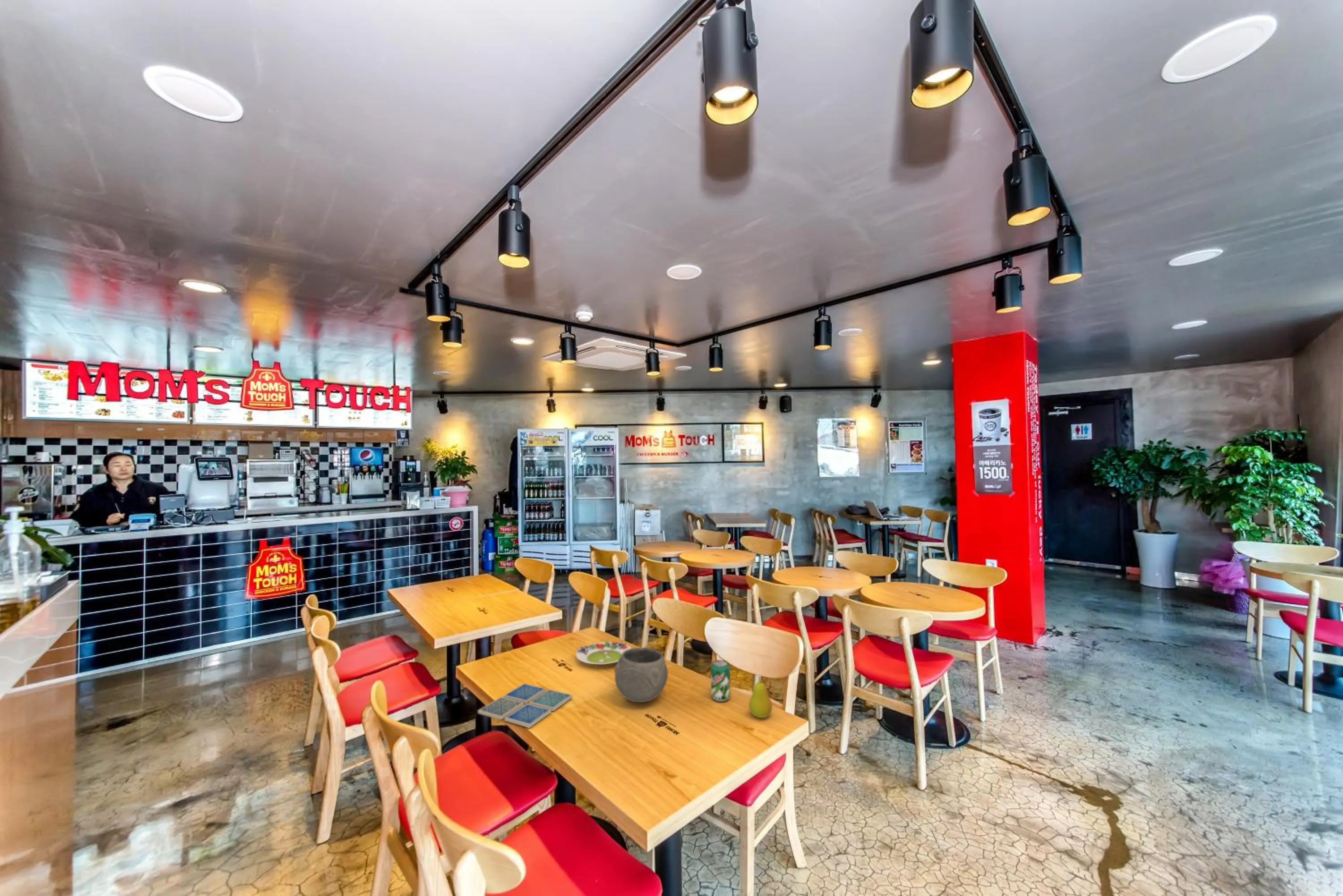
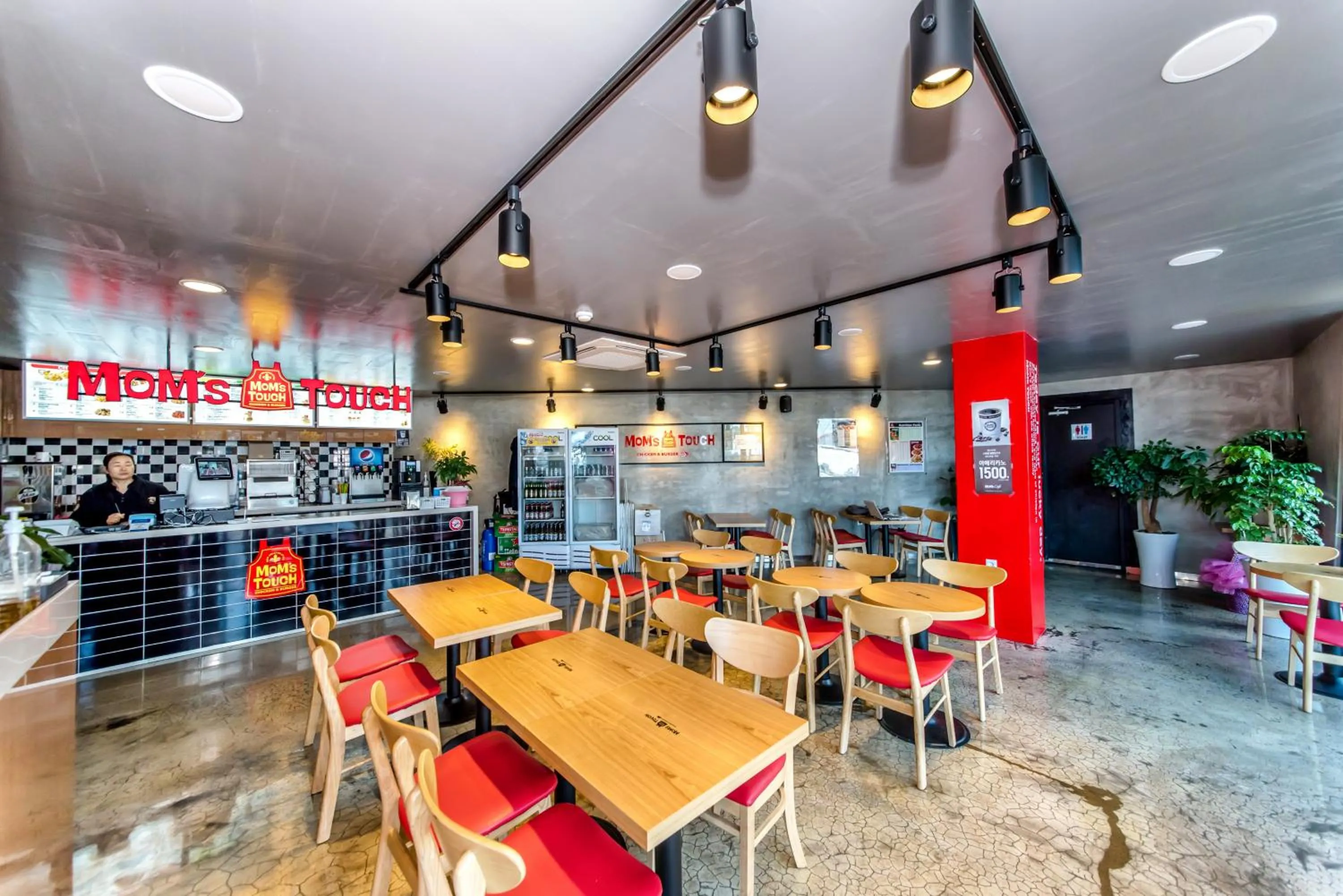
- salad plate [576,640,632,665]
- bowl [614,647,668,703]
- beverage can [710,659,731,702]
- fruit [748,677,773,718]
- drink coaster [477,683,573,729]
